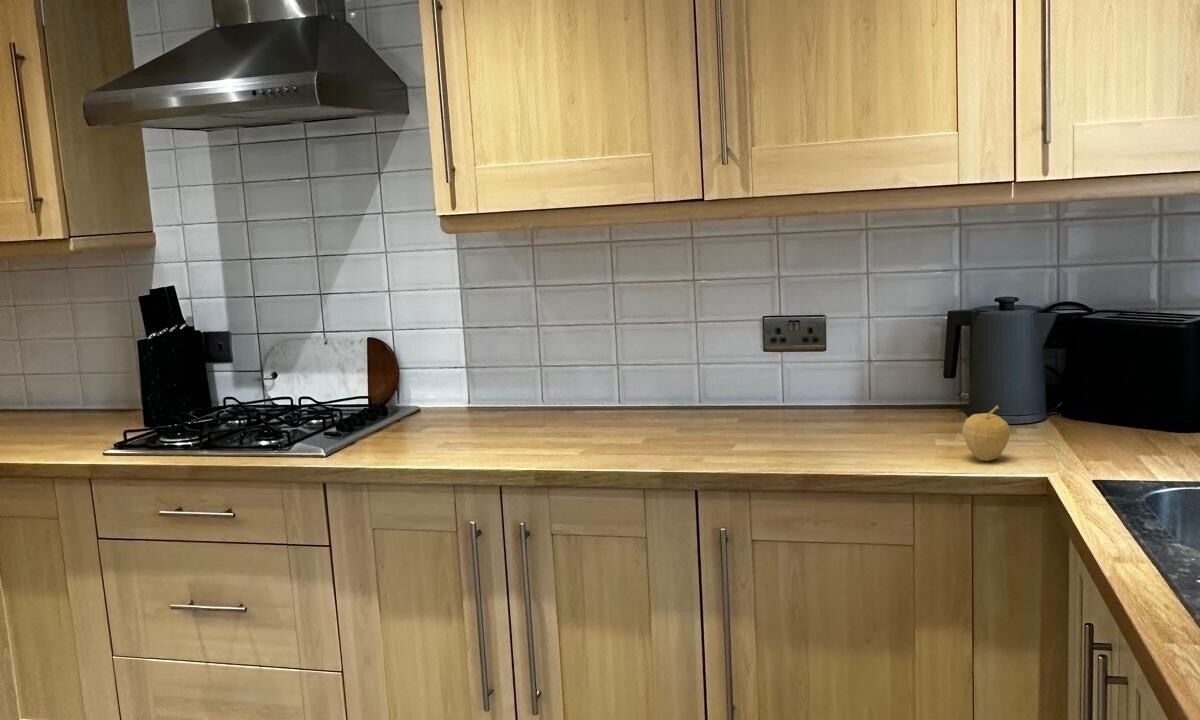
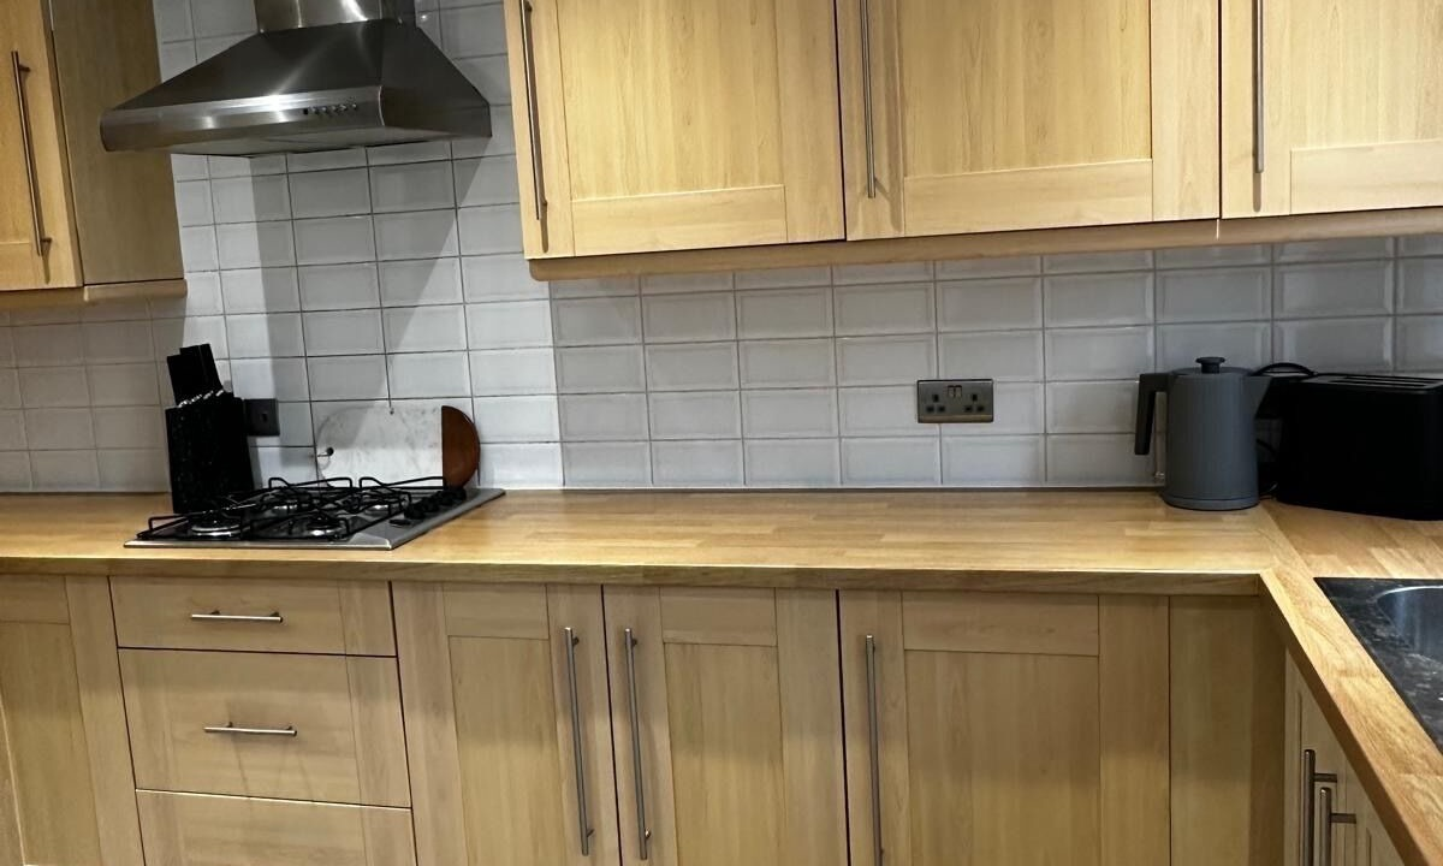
- fruit [961,404,1011,462]
